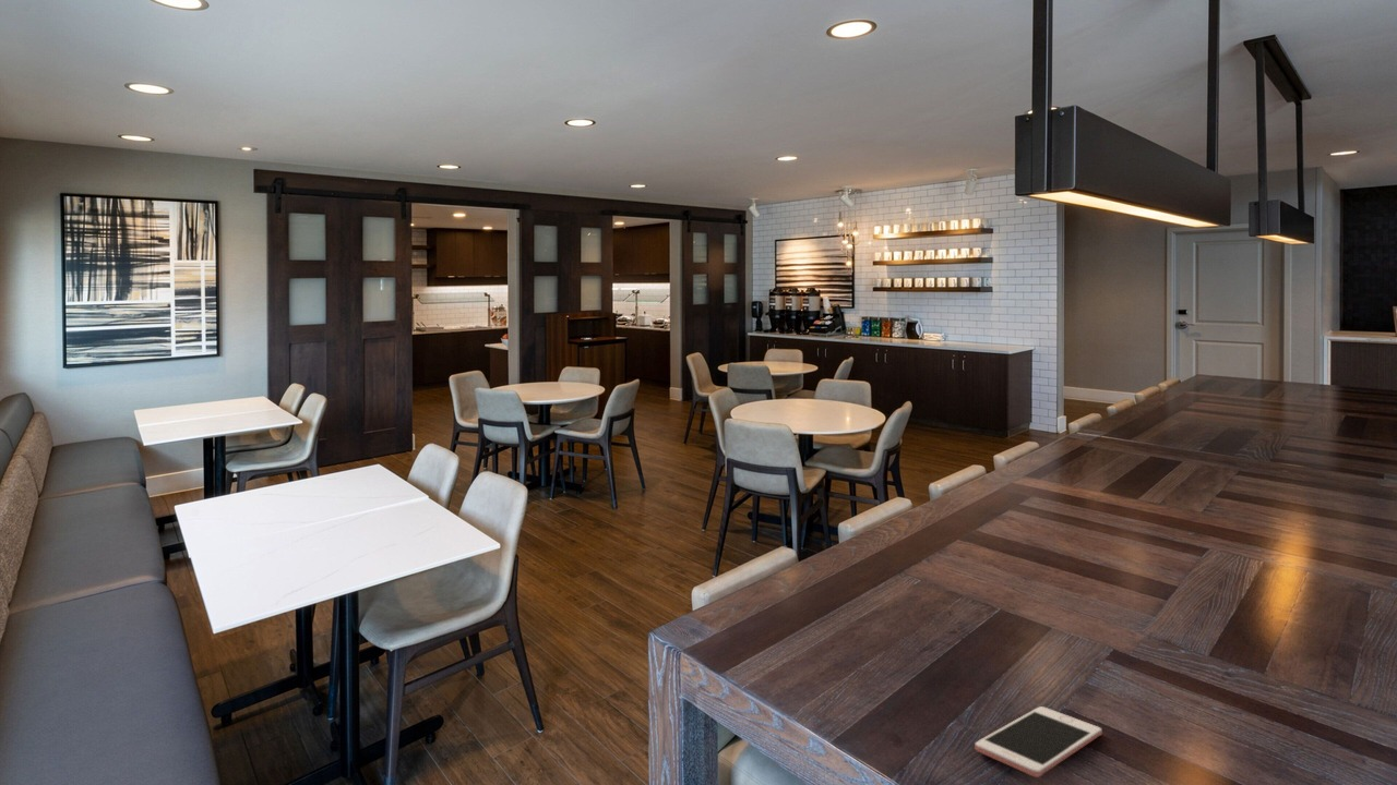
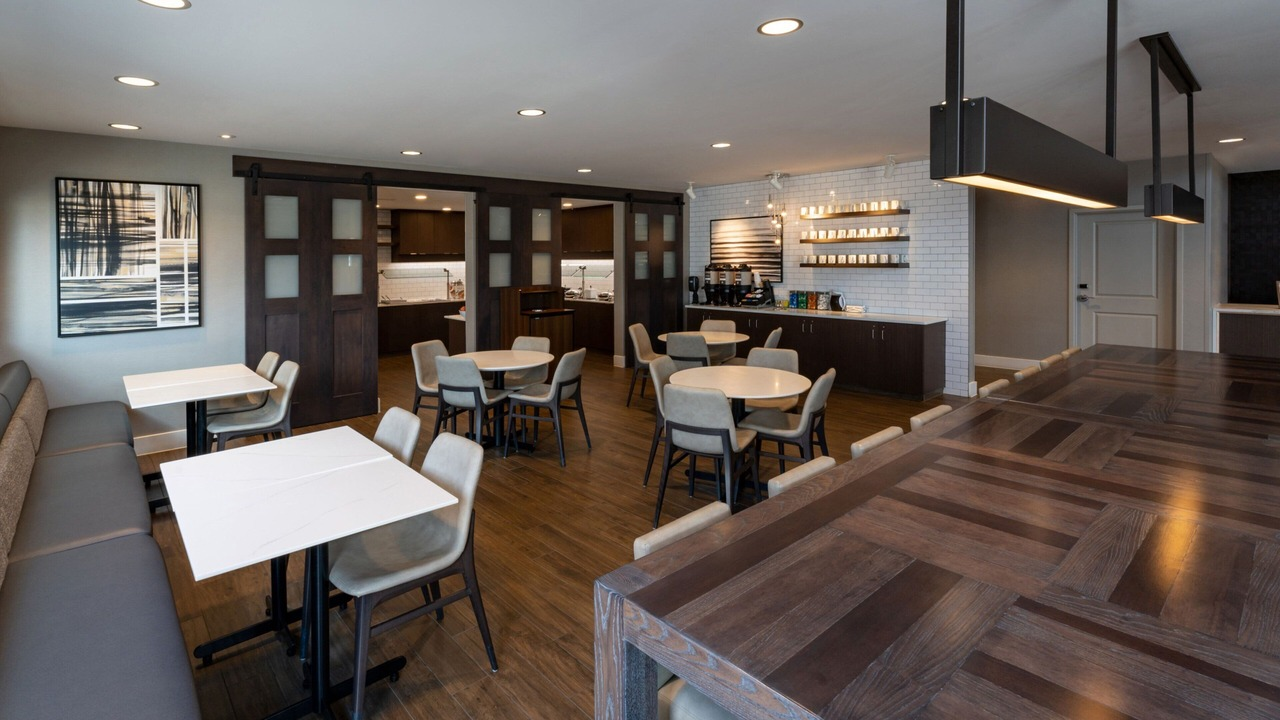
- cell phone [975,705,1103,778]
